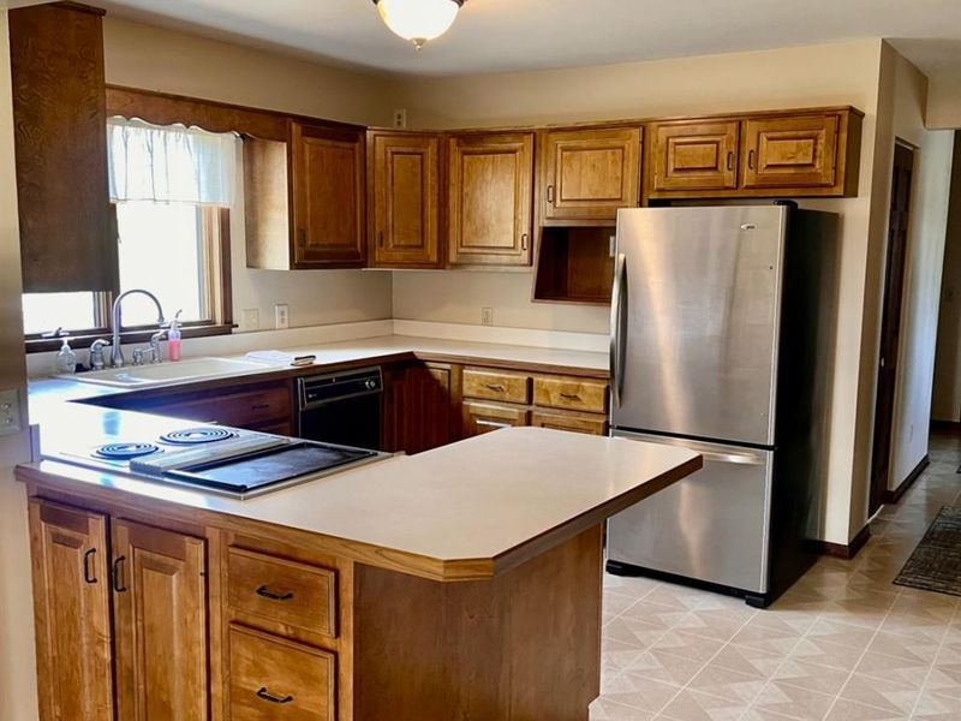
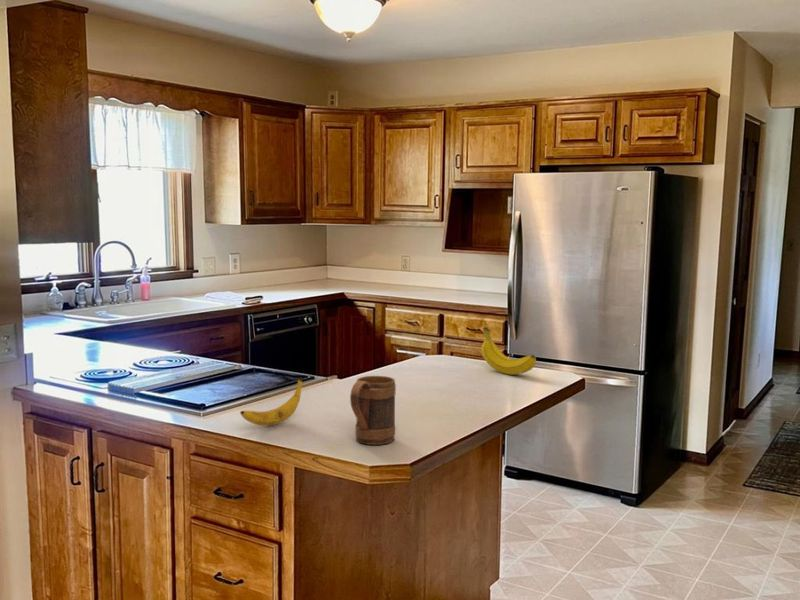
+ banana [239,377,303,427]
+ mug [349,375,397,446]
+ fruit [480,326,537,376]
